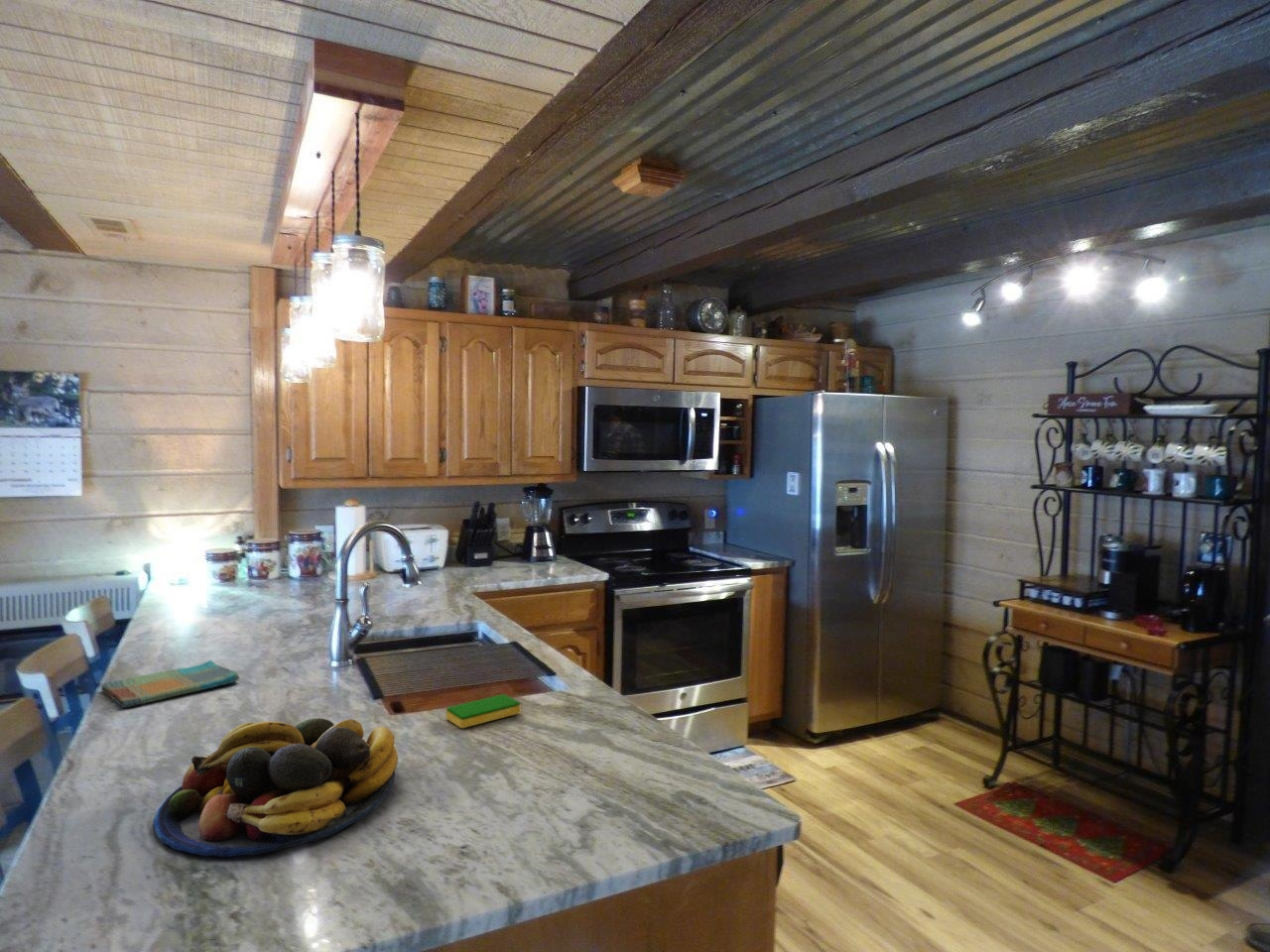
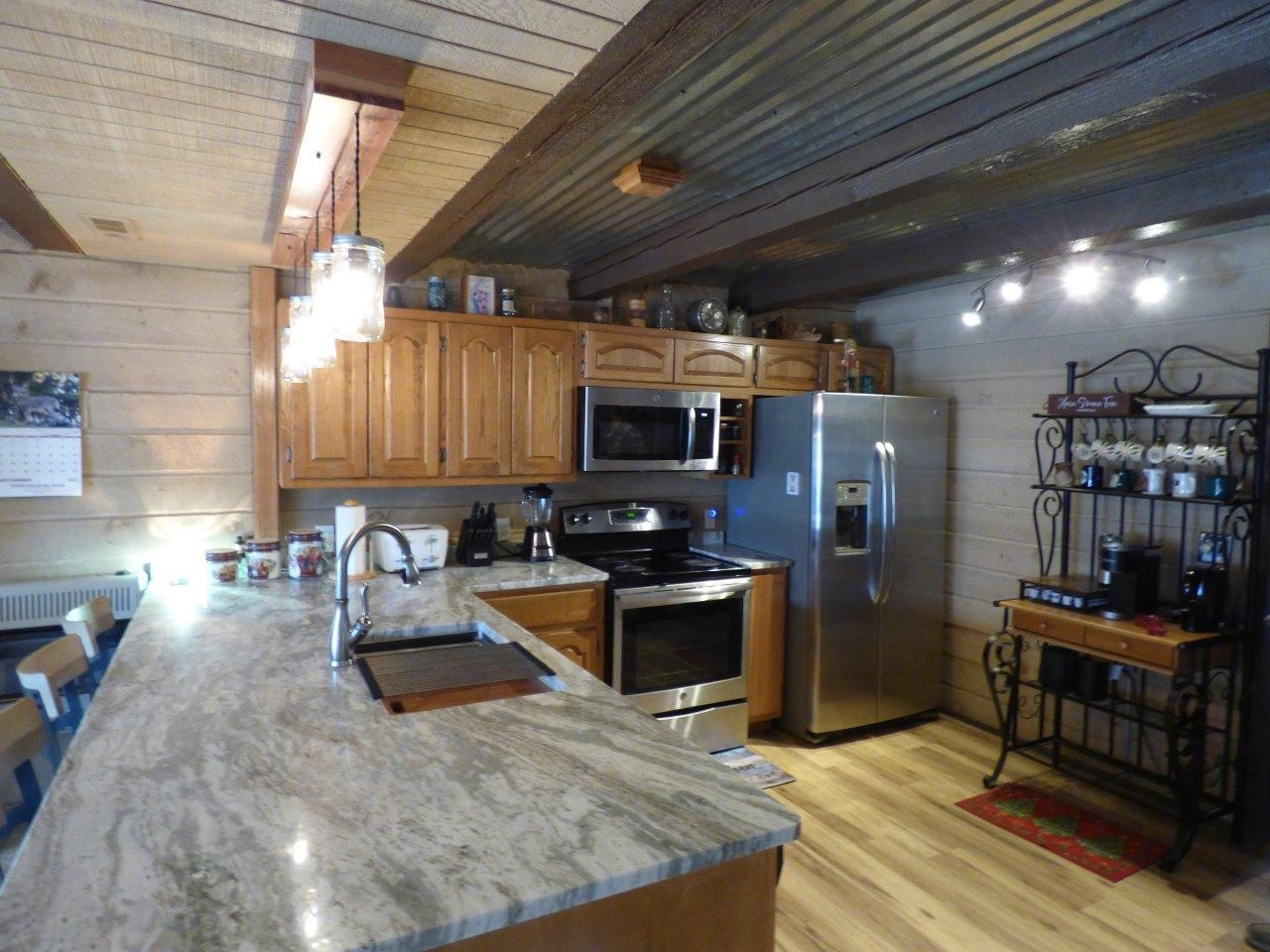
- dish towel [100,658,240,709]
- dish sponge [445,693,521,729]
- fruit bowl [153,717,399,858]
